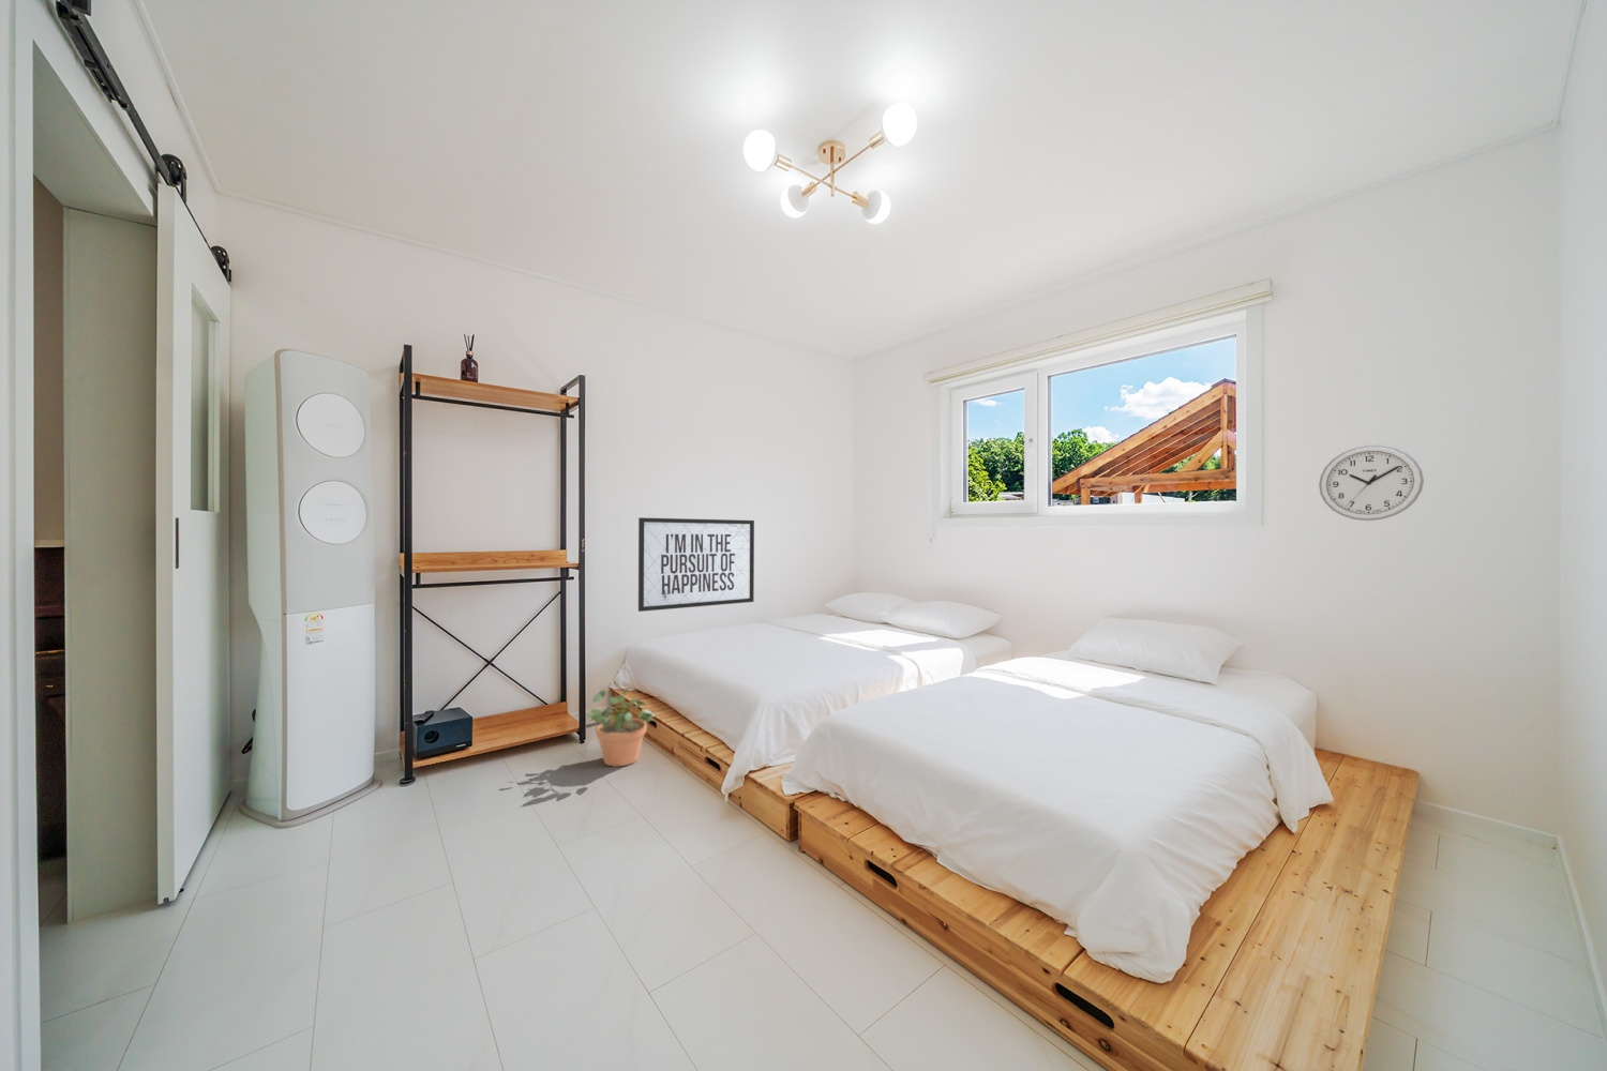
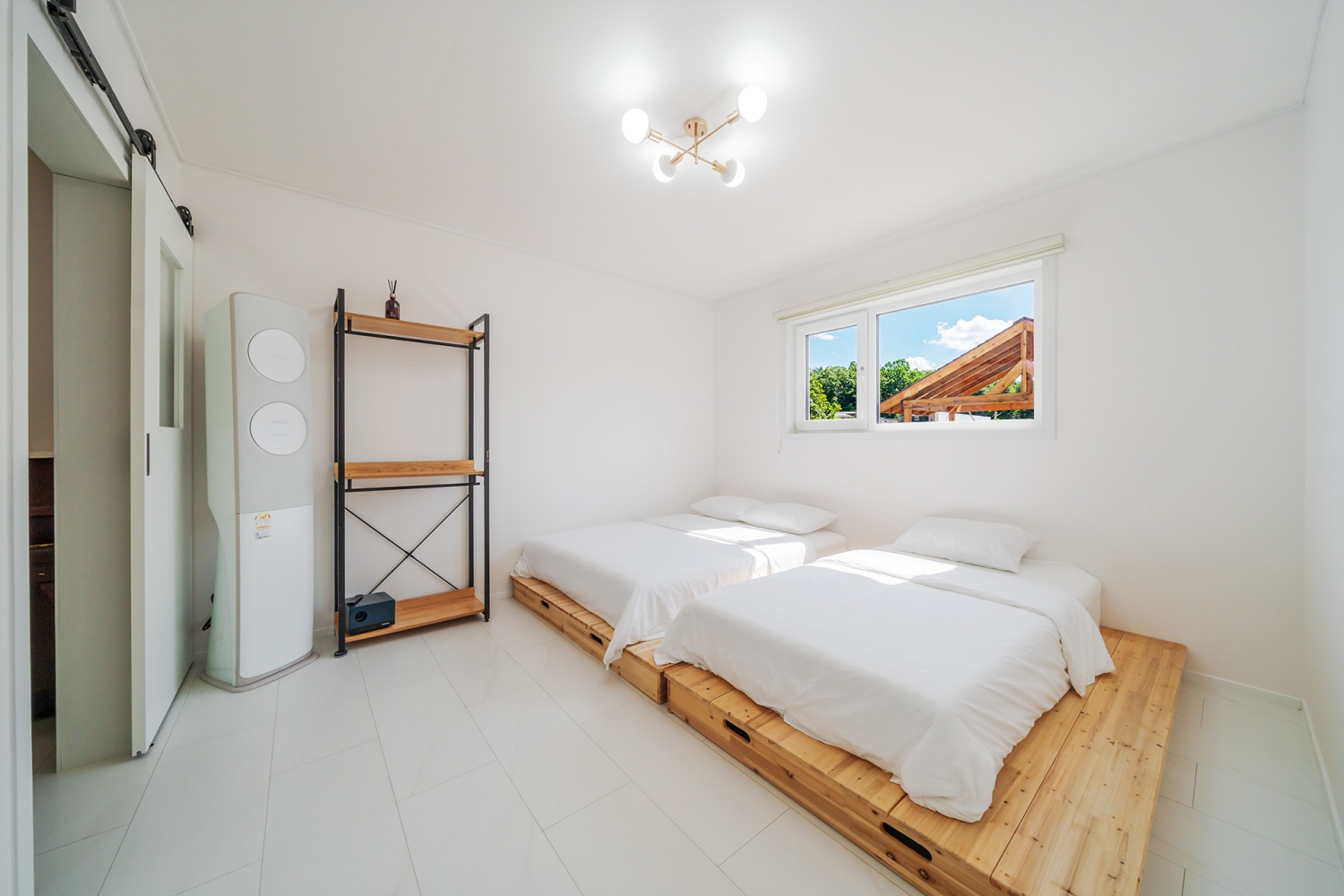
- wall clock [1318,445,1425,521]
- mirror [637,516,756,613]
- potted plant [585,686,656,767]
